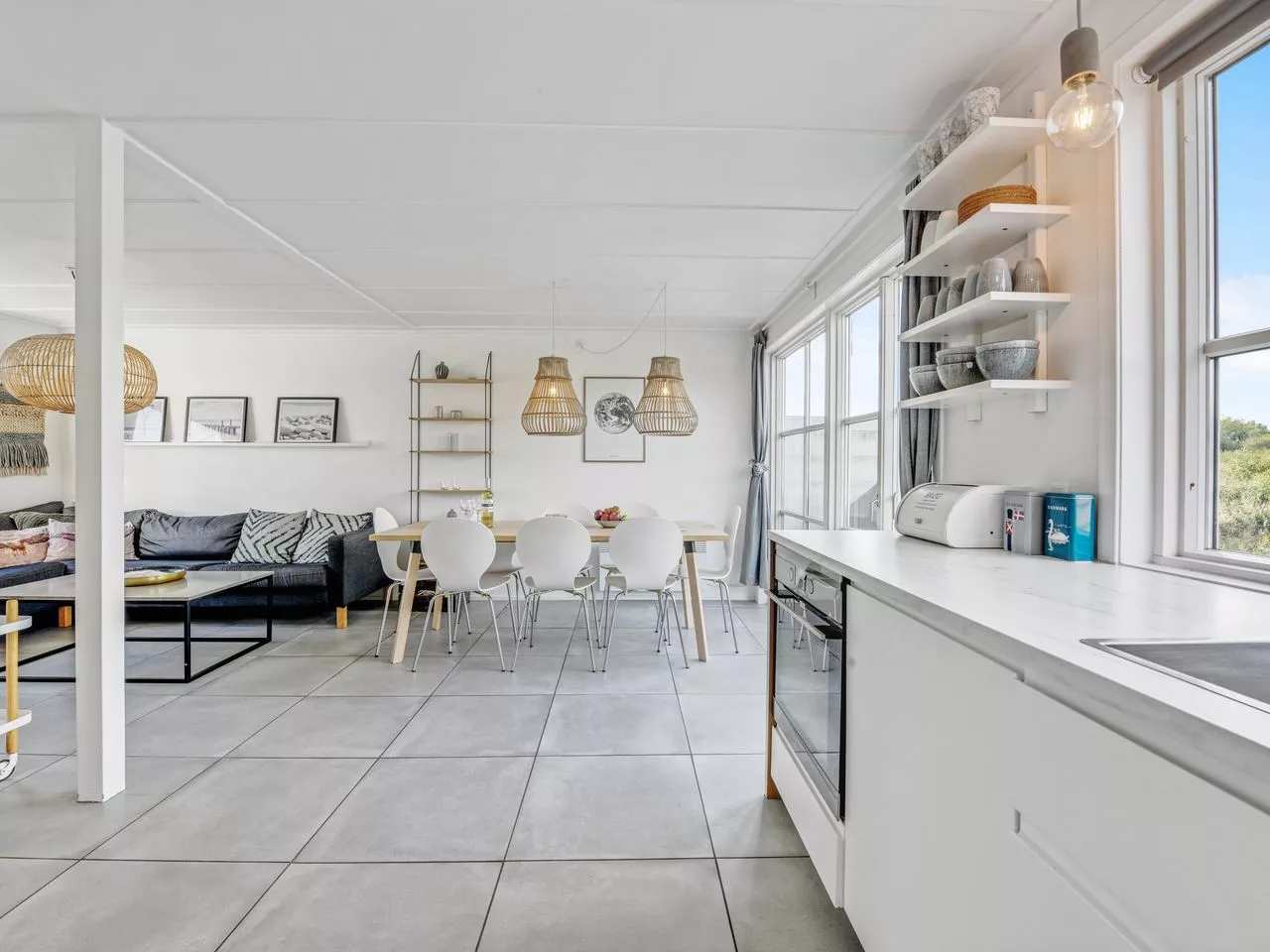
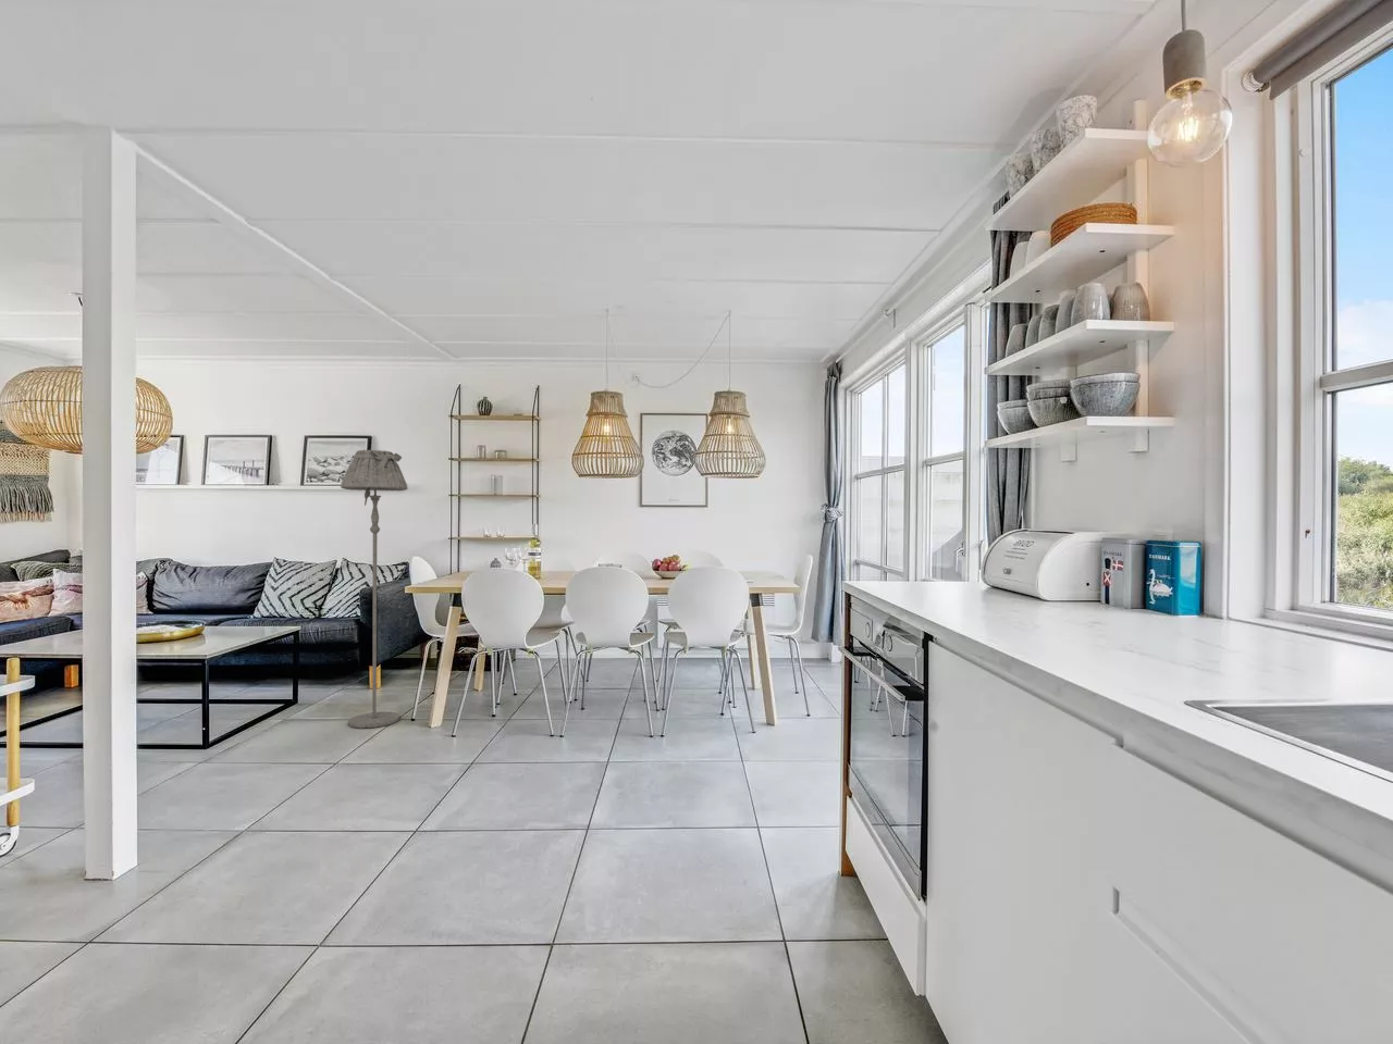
+ floor lamp [340,450,408,728]
